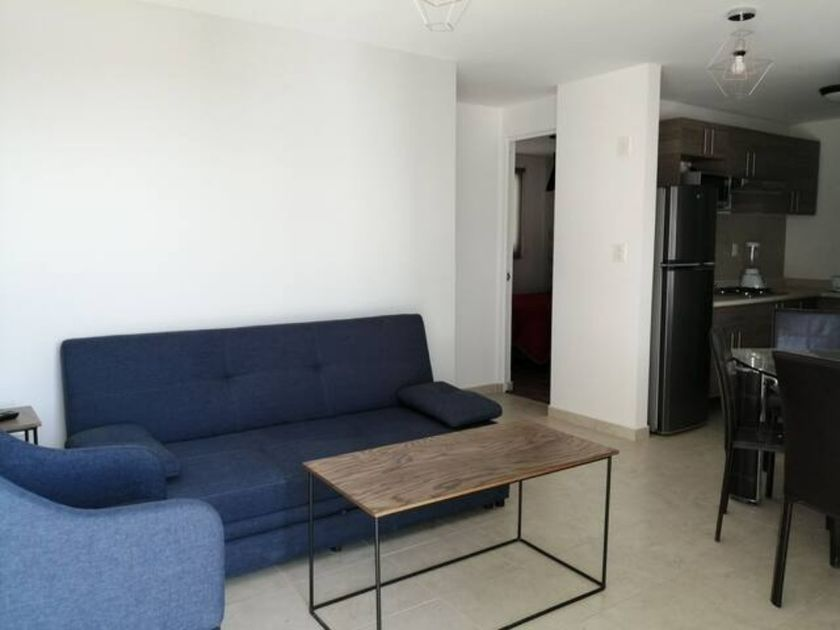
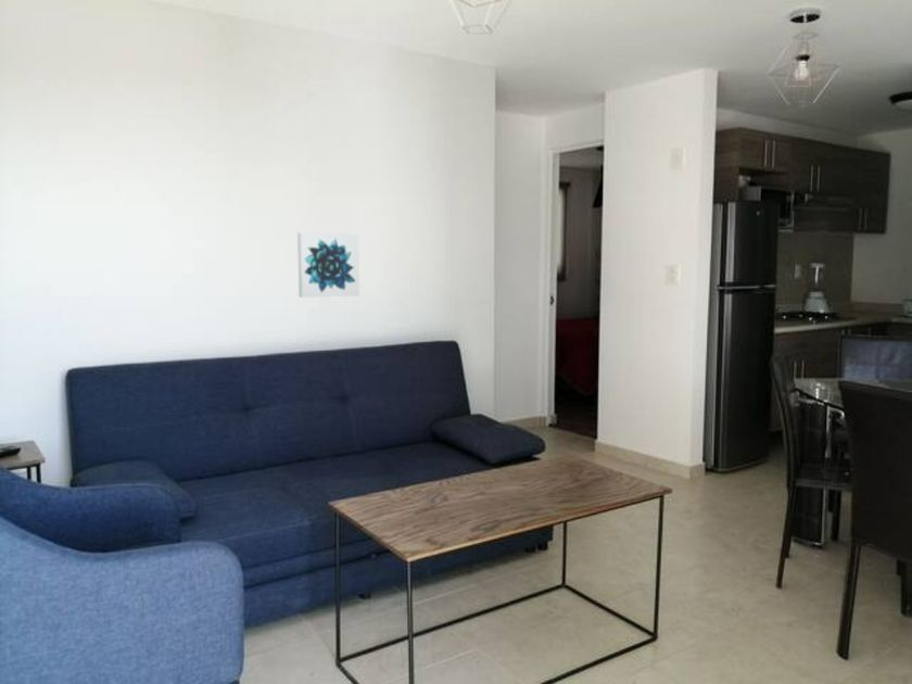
+ wall art [296,231,360,299]
